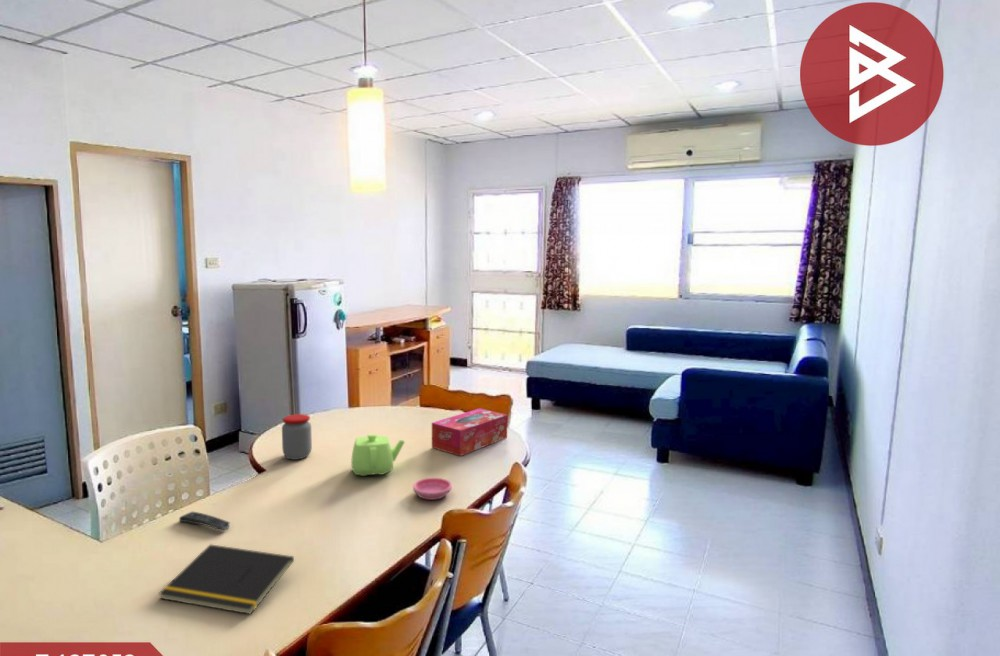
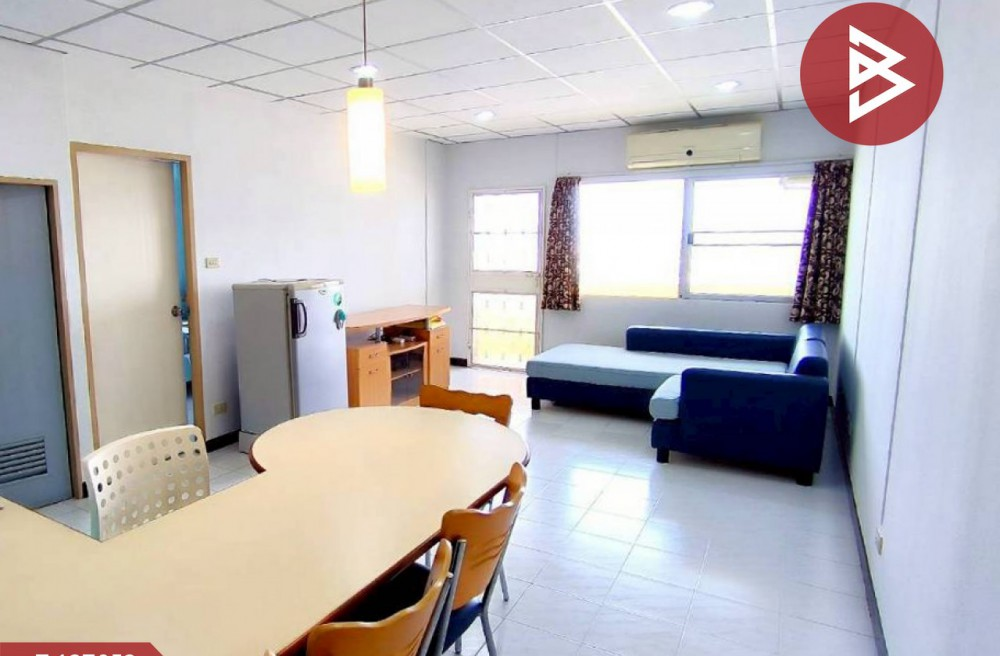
- teapot [350,433,406,477]
- notepad [158,543,295,615]
- saucer [412,477,453,501]
- jar [281,413,313,460]
- tissue box [431,407,508,457]
- remote control [178,511,231,531]
